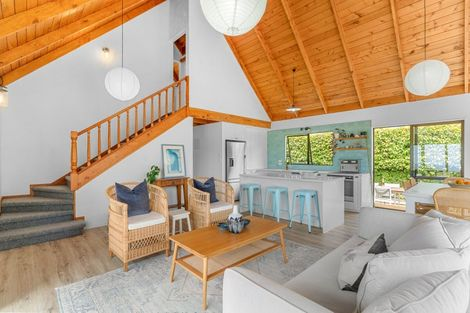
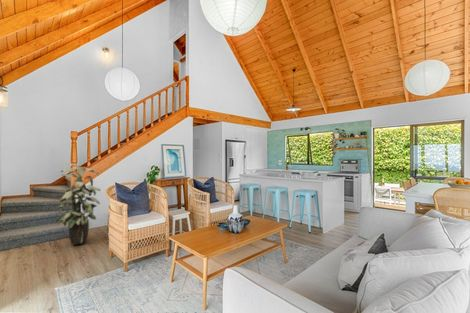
+ indoor plant [52,163,101,246]
